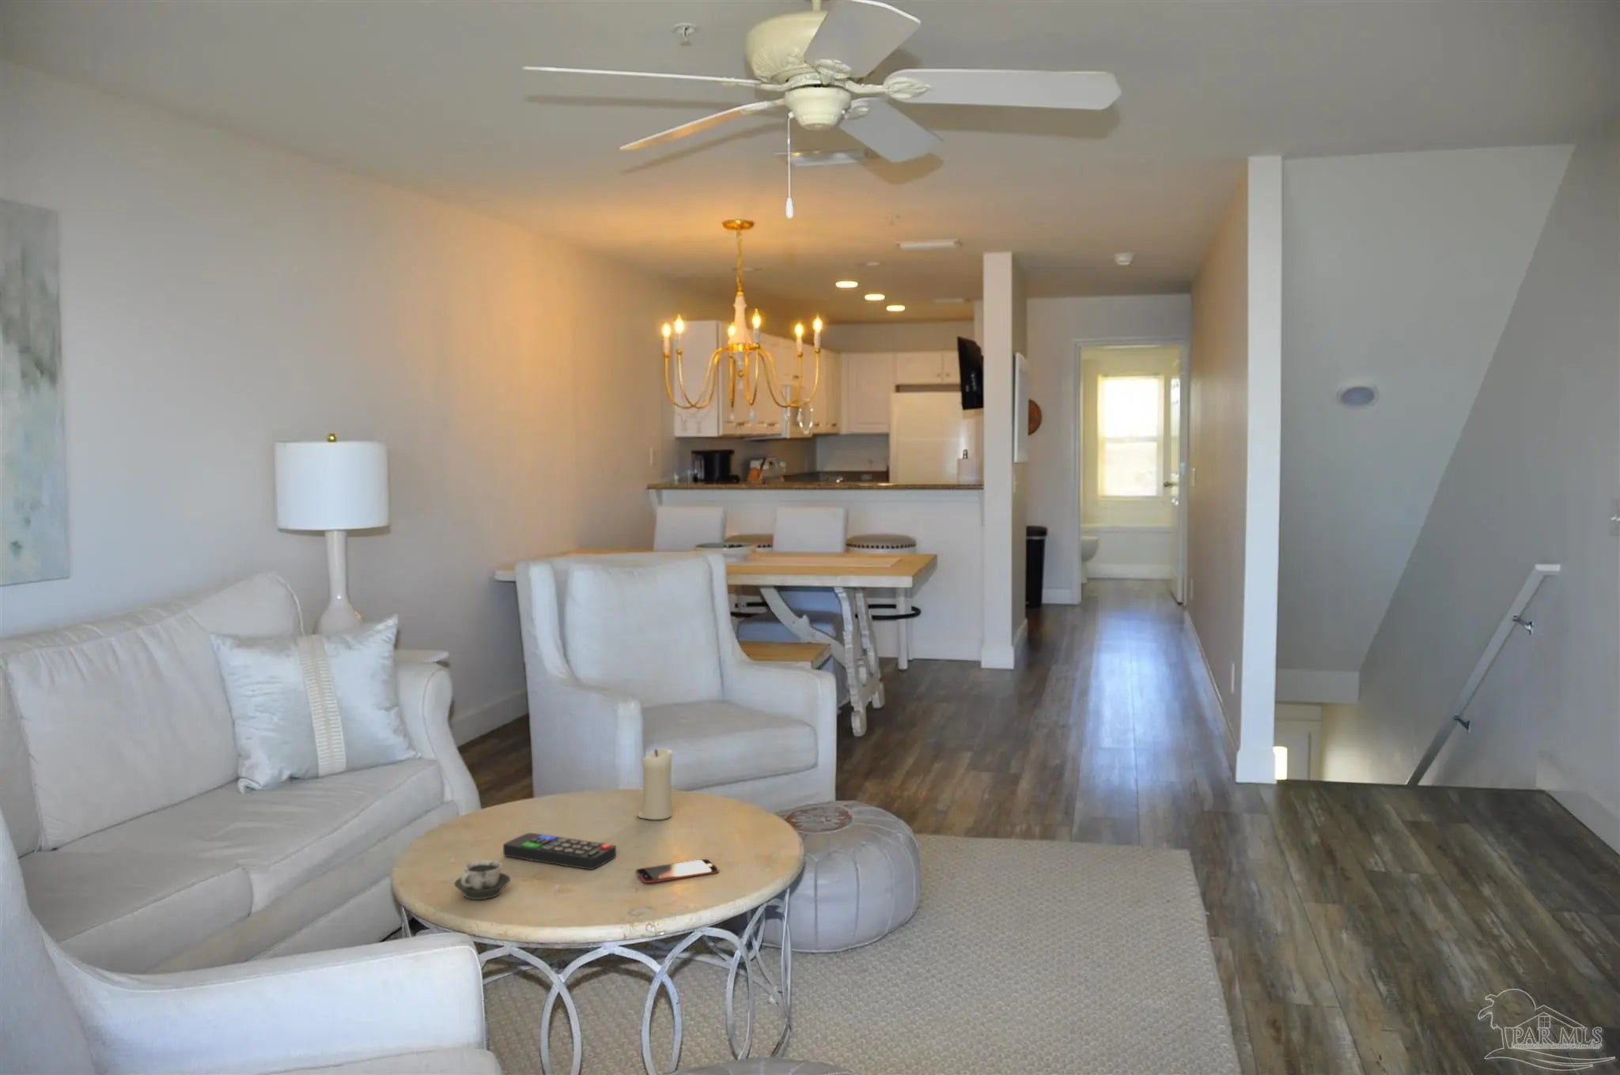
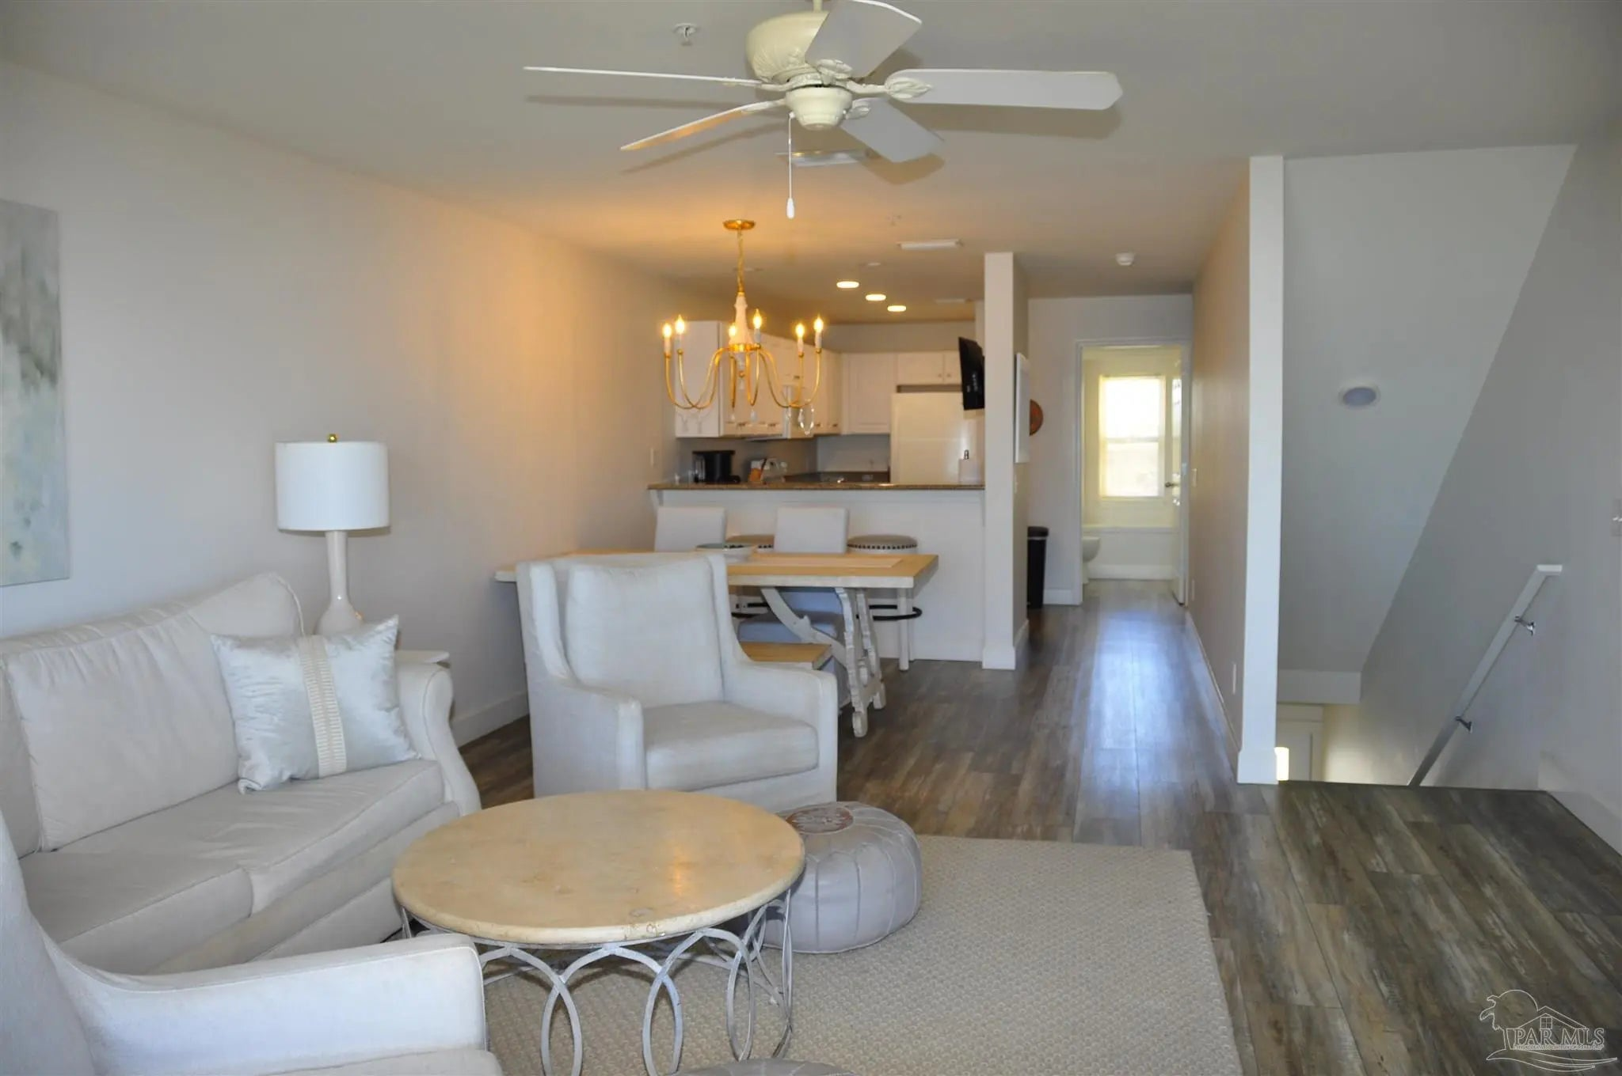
- candle [636,749,673,821]
- smartphone [635,858,720,884]
- cup [454,859,511,900]
- remote control [503,833,617,870]
